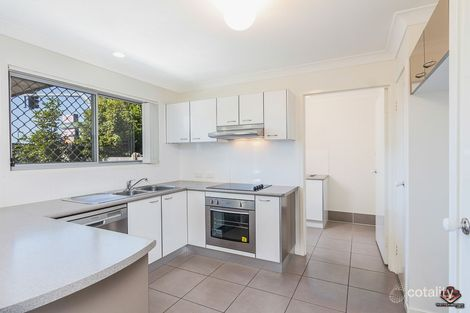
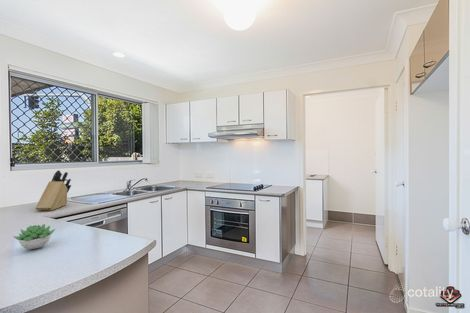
+ succulent plant [12,223,56,250]
+ knife block [35,169,72,212]
